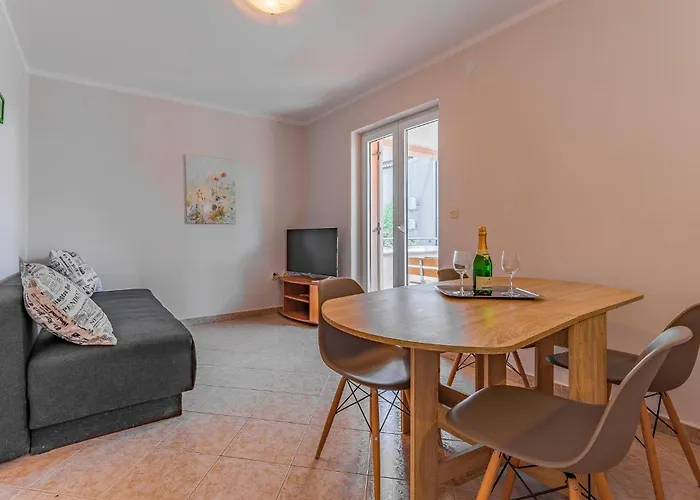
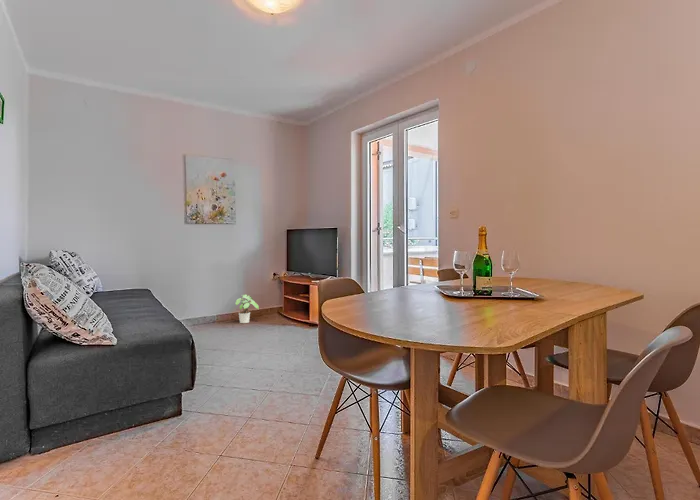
+ potted plant [235,294,260,324]
